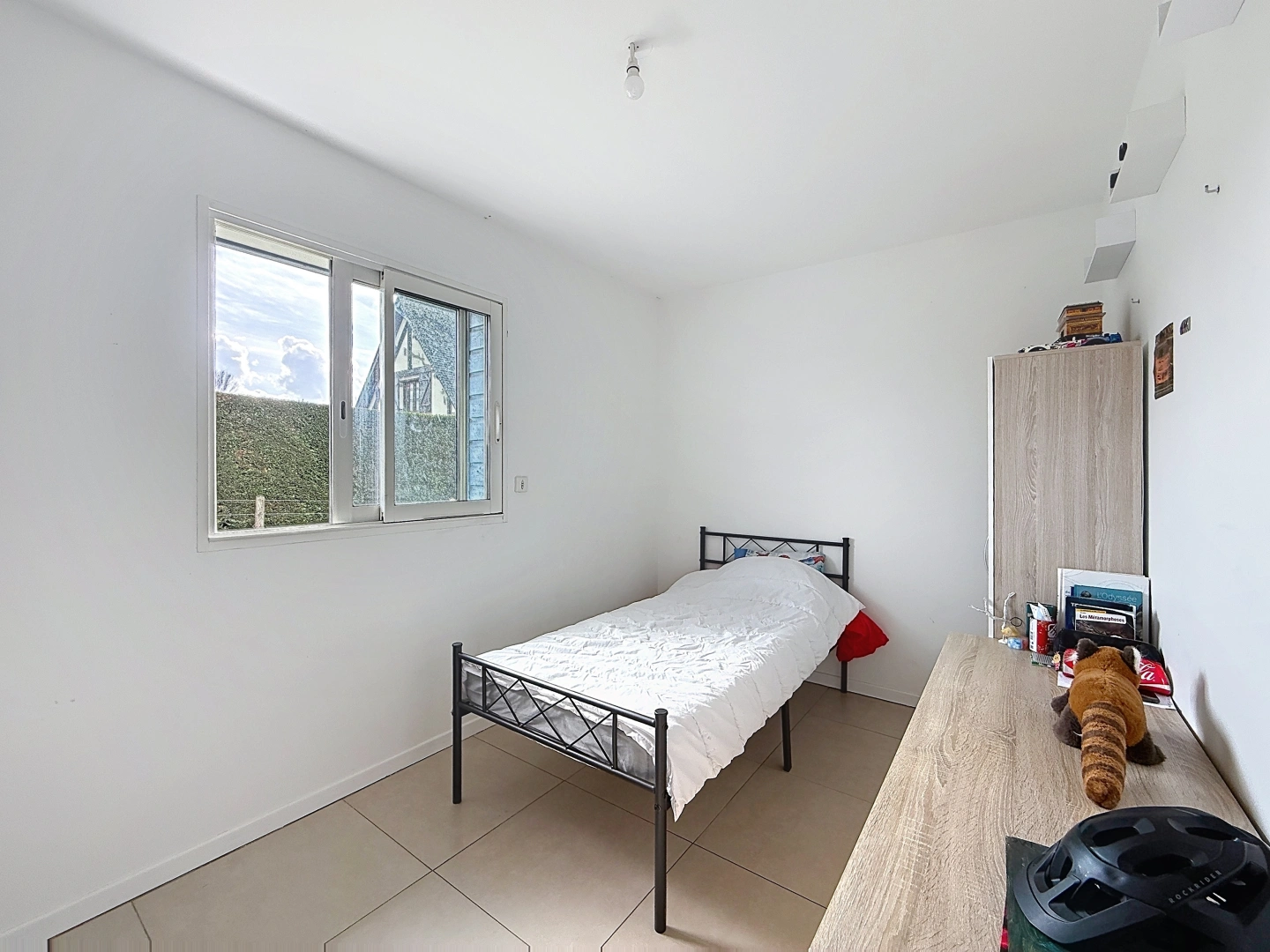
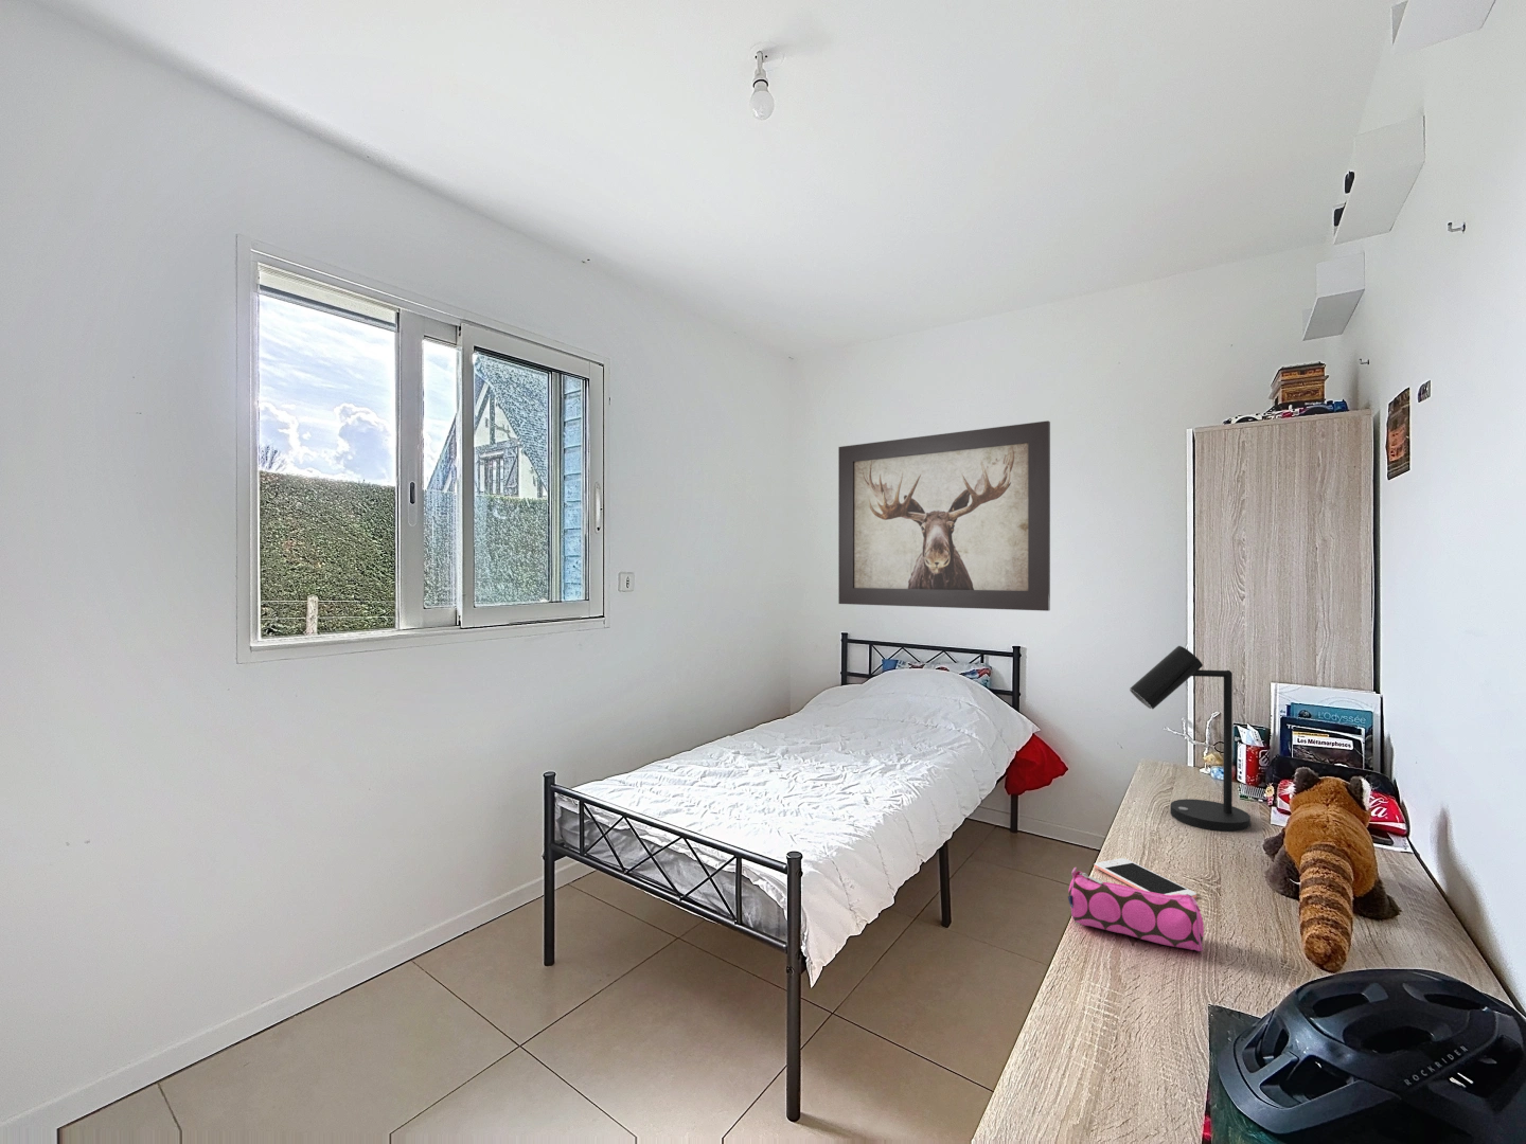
+ desk lamp [1128,645,1252,833]
+ cell phone [1093,857,1198,899]
+ pencil case [1067,866,1205,952]
+ wall art [837,419,1051,612]
